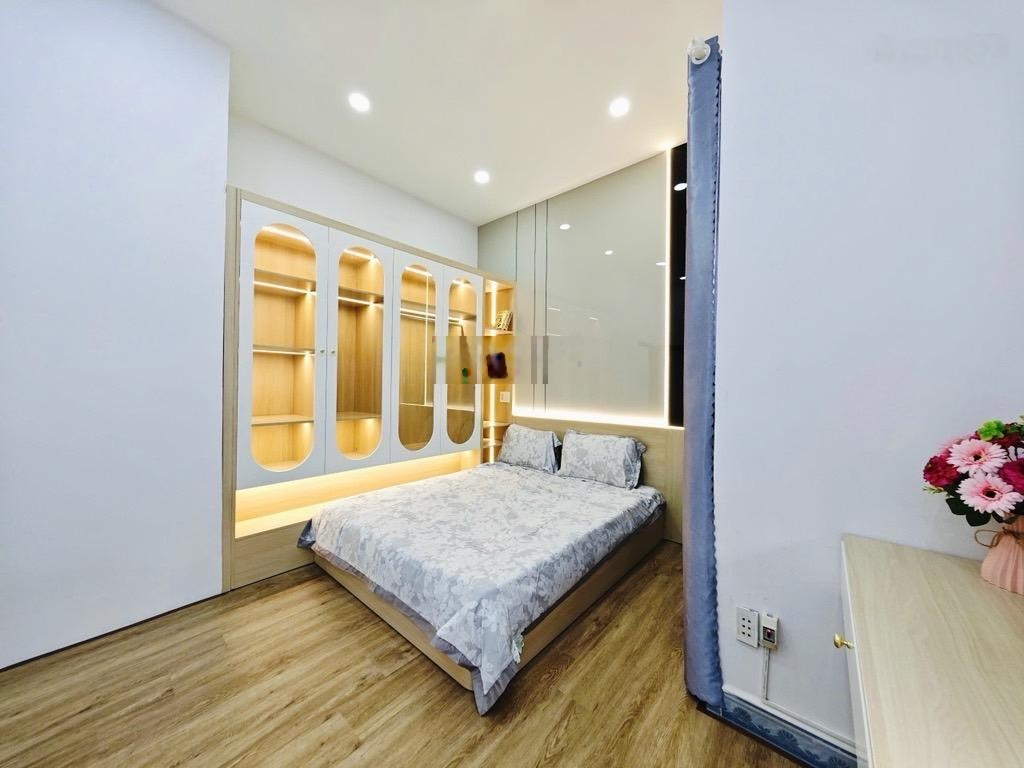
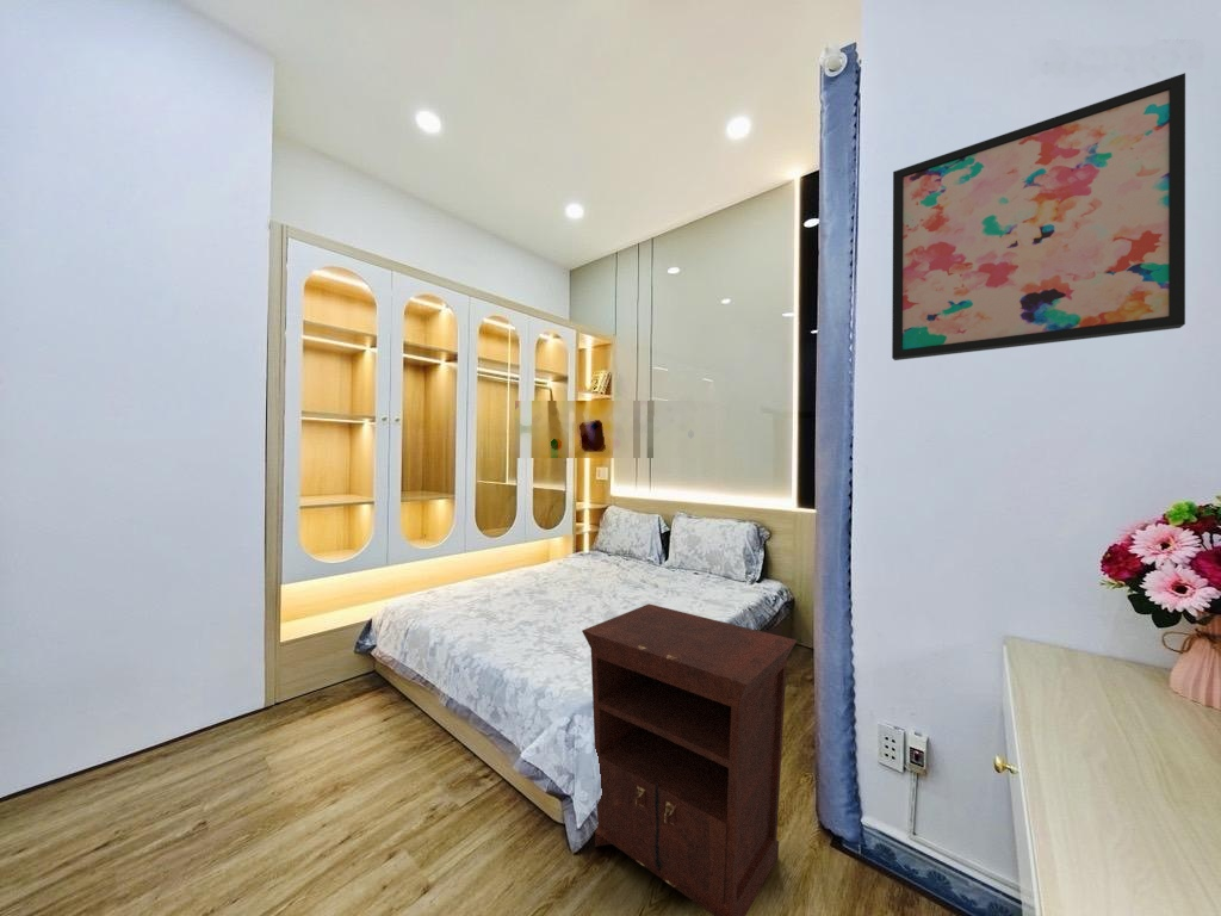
+ wall art [891,72,1186,361]
+ nightstand [581,602,798,916]
